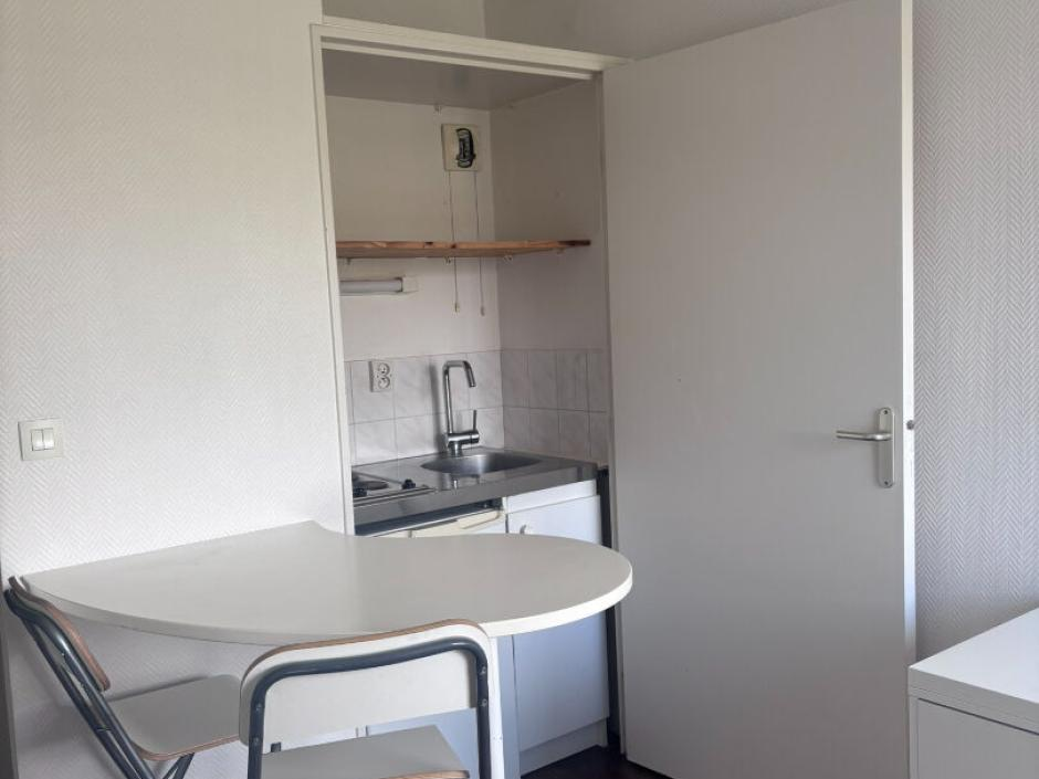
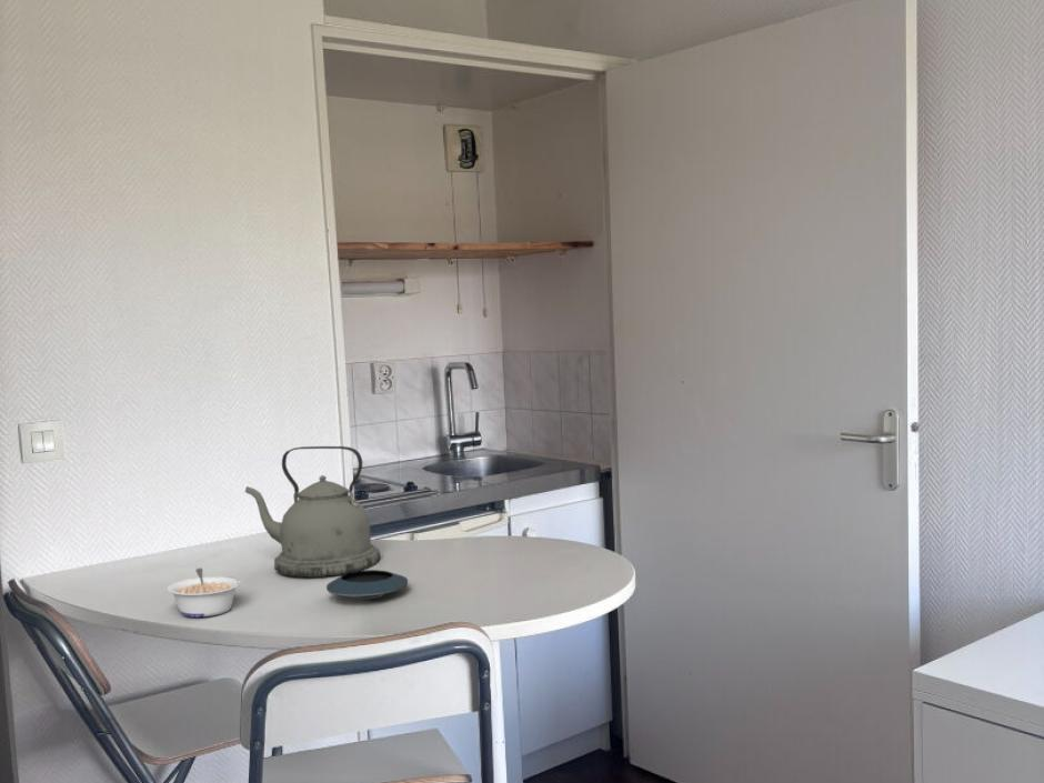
+ saucer [325,569,409,600]
+ legume [167,568,242,619]
+ kettle [244,445,381,579]
